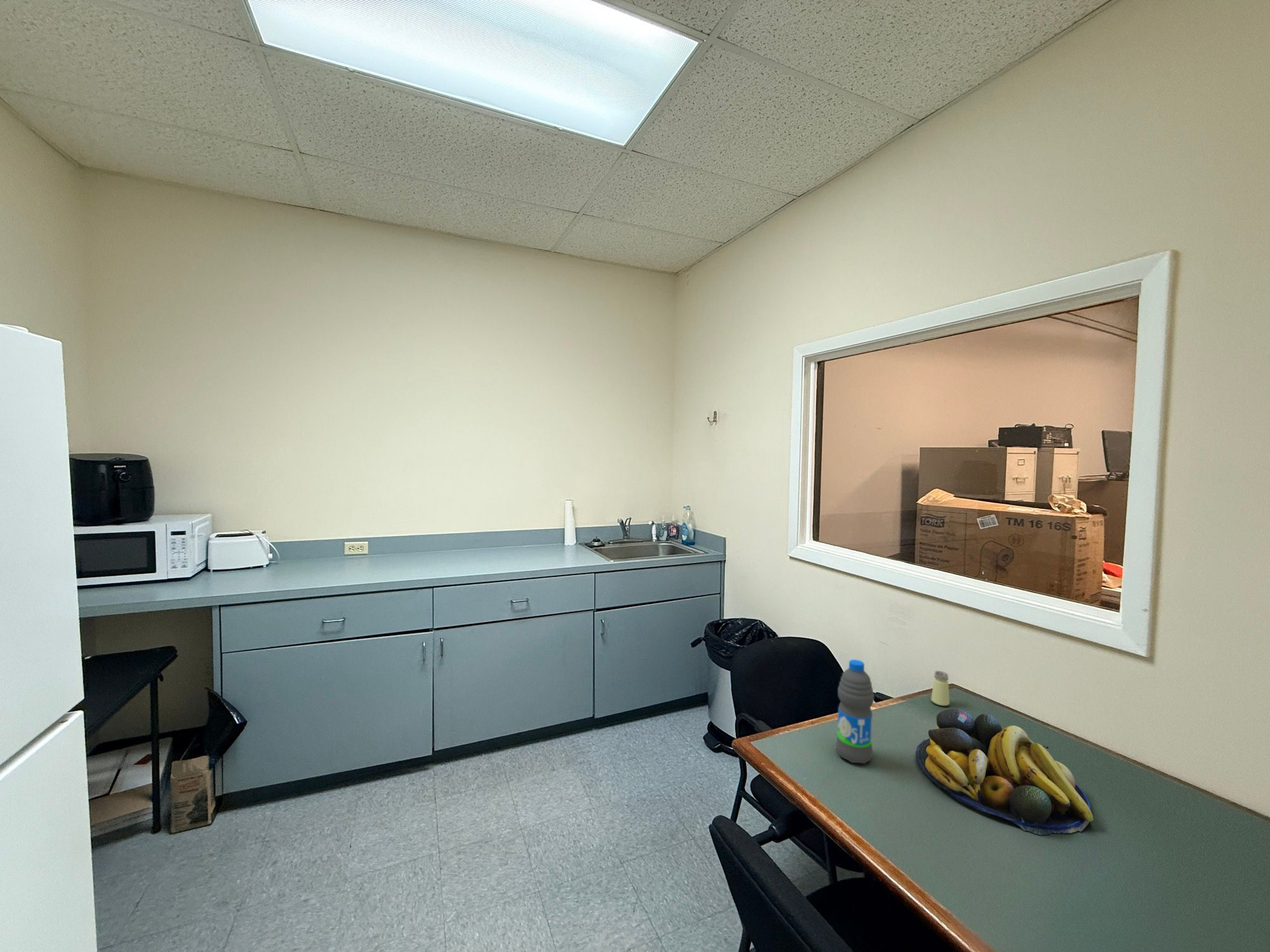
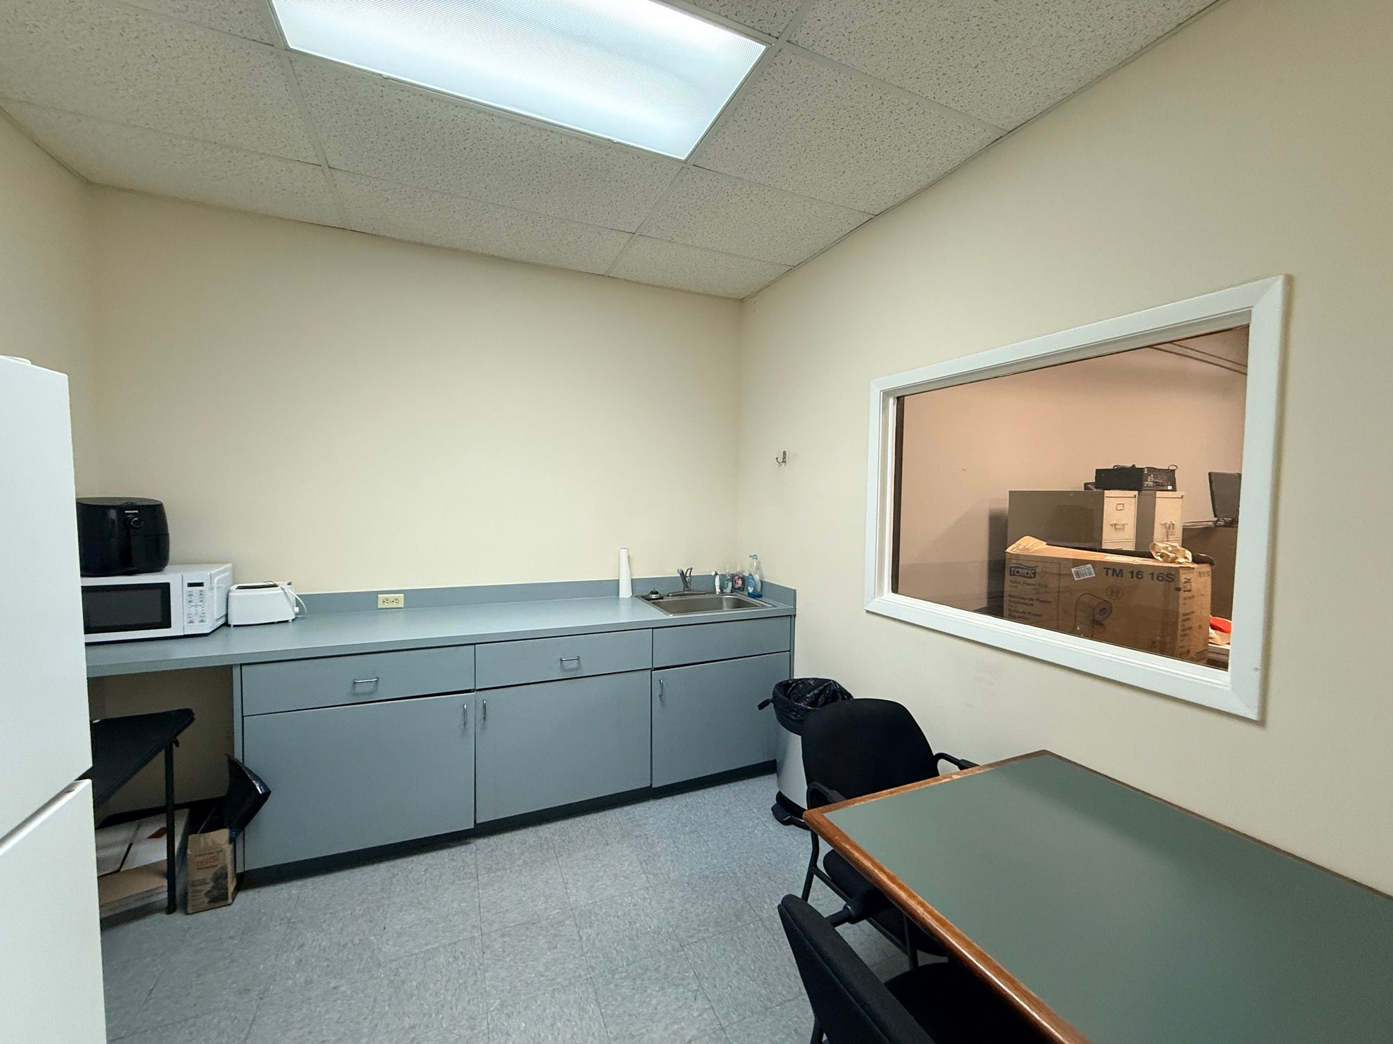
- saltshaker [930,670,950,706]
- water bottle [835,659,875,764]
- fruit bowl [915,708,1094,836]
